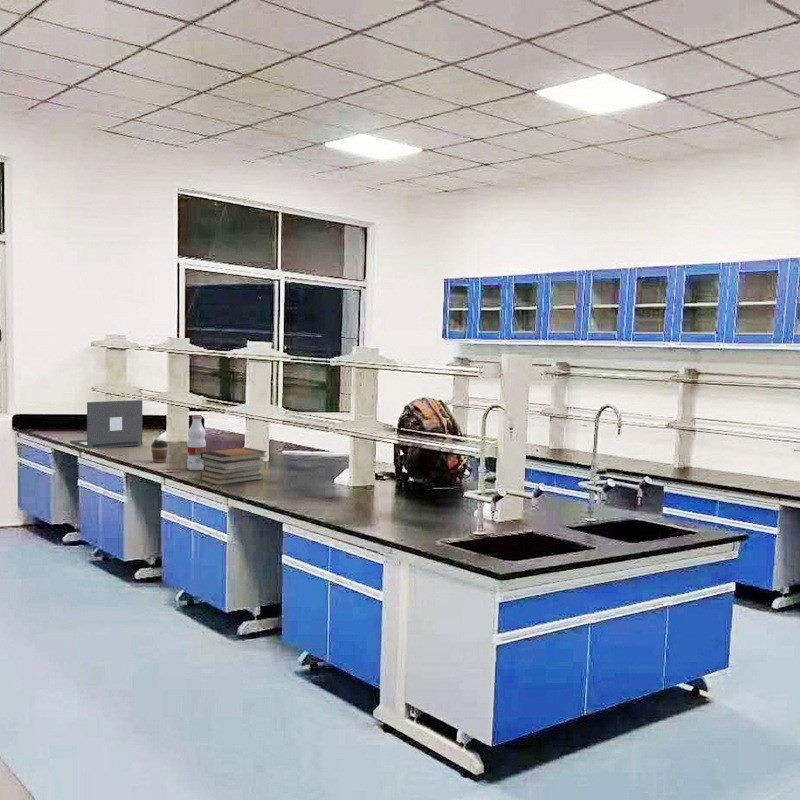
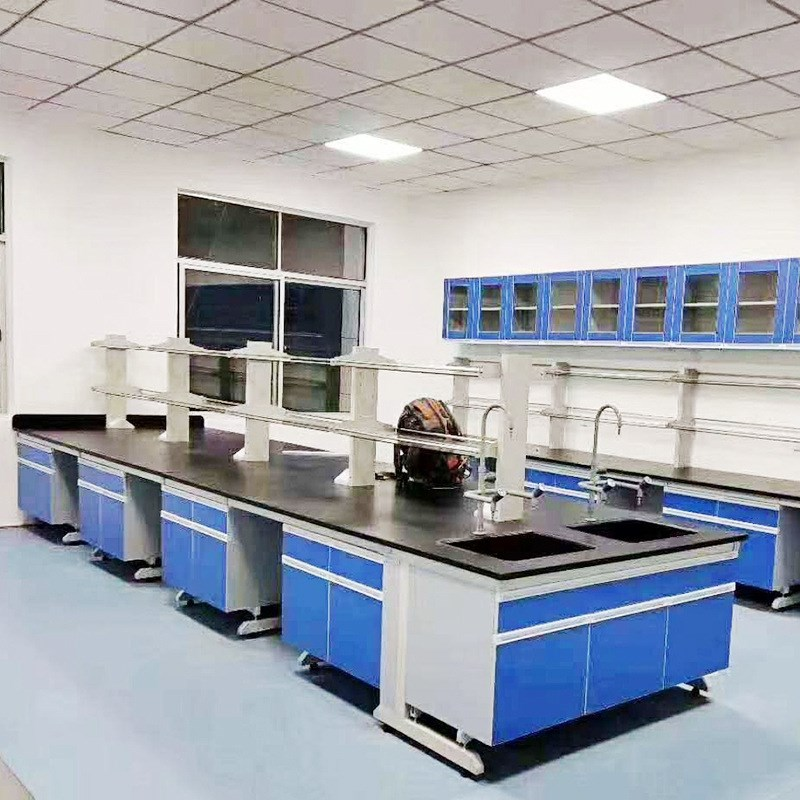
- laptop [69,399,144,449]
- coffee cup [150,439,169,463]
- book stack [199,446,268,486]
- beverage bottle [186,415,207,471]
